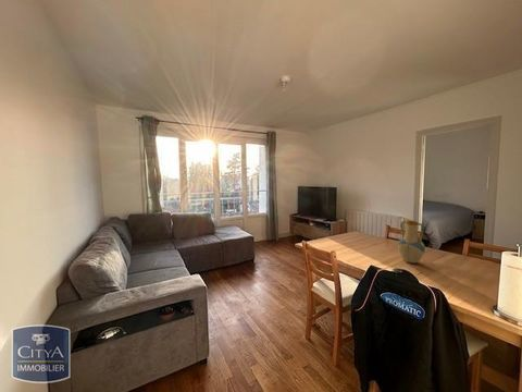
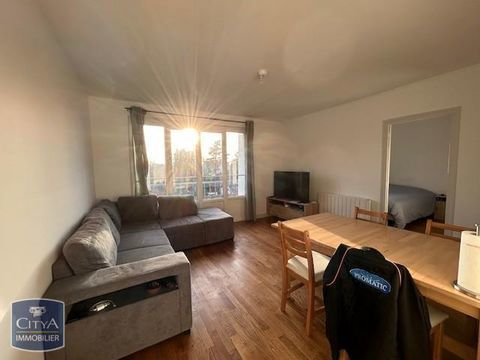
- vase [397,220,426,265]
